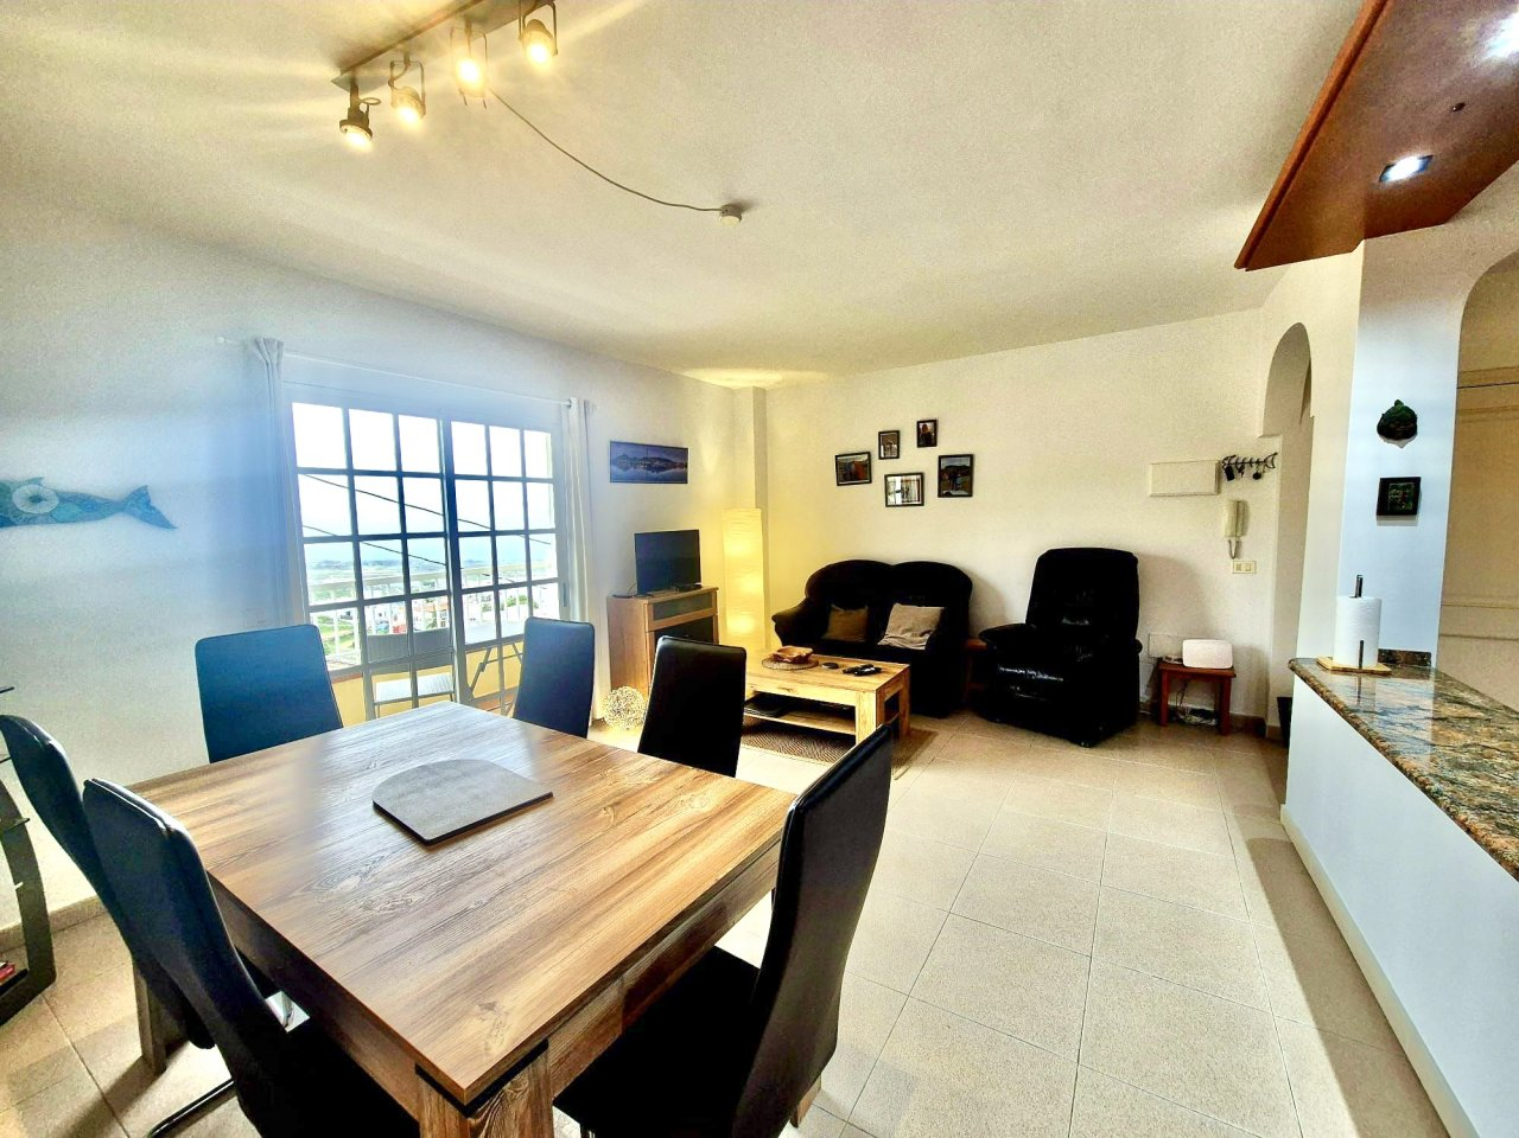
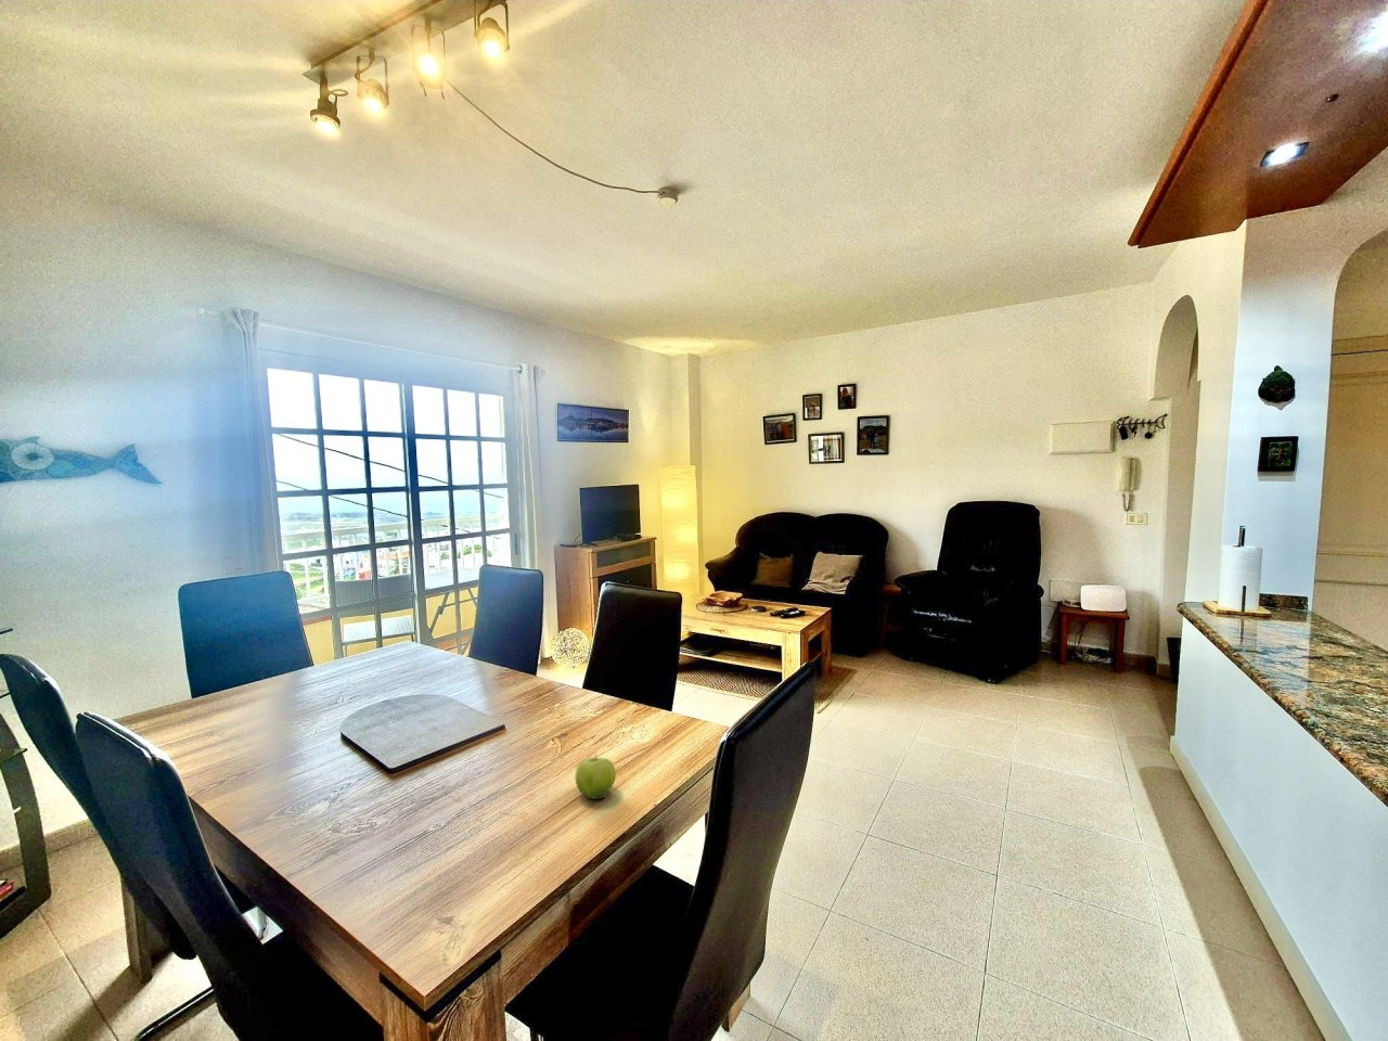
+ fruit [574,752,617,800]
